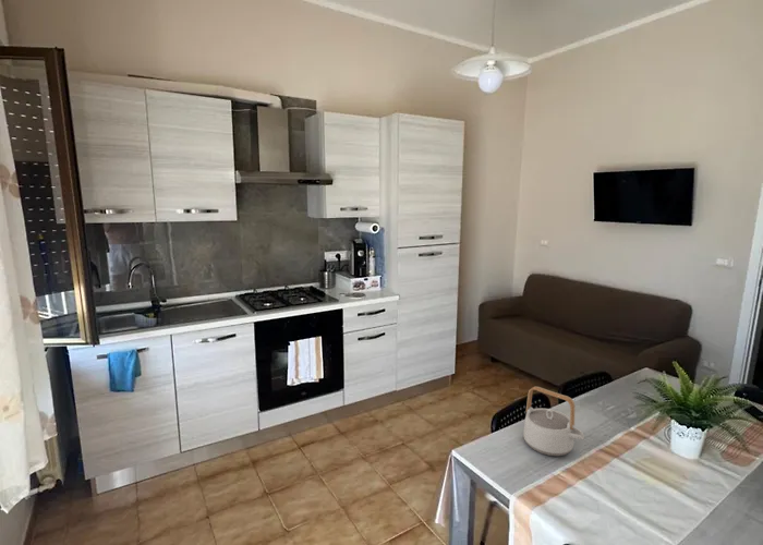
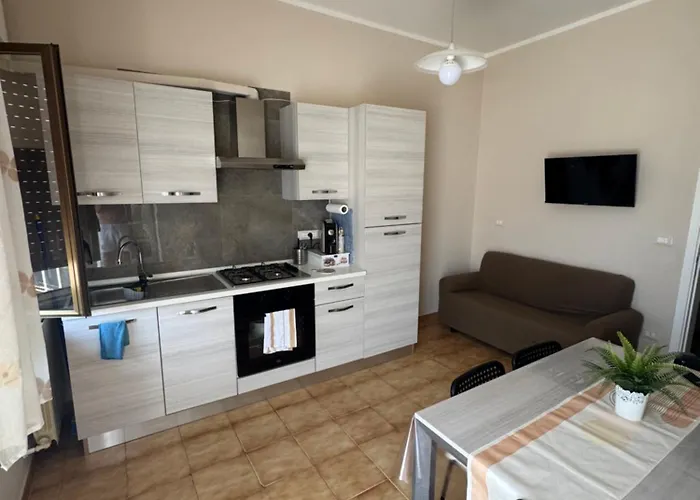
- teapot [522,386,585,458]
